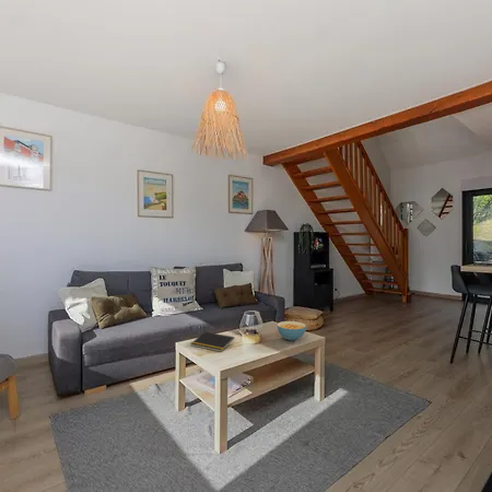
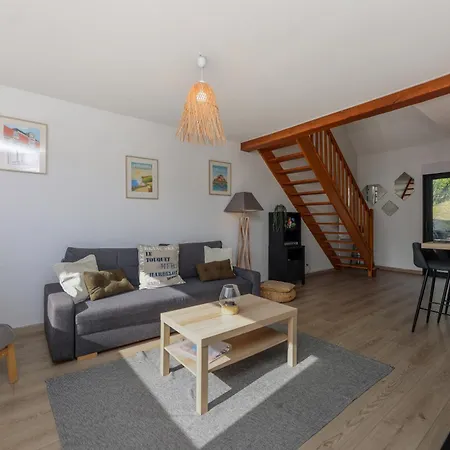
- cereal bowl [277,320,307,341]
- notepad [189,331,235,353]
